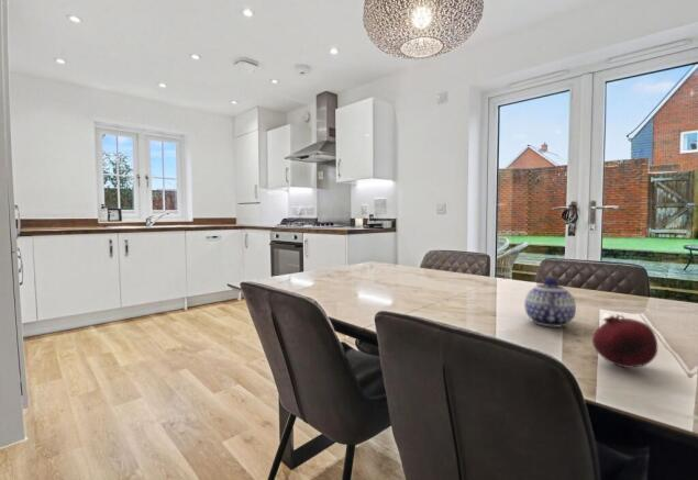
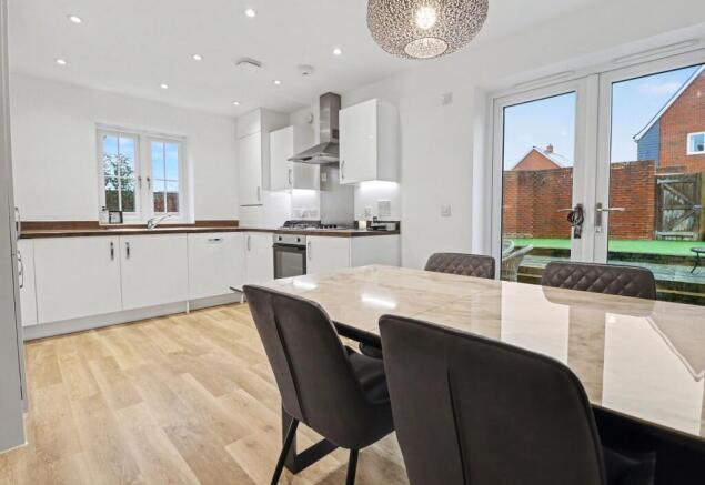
- fruit [591,314,658,369]
- teapot [523,277,577,328]
